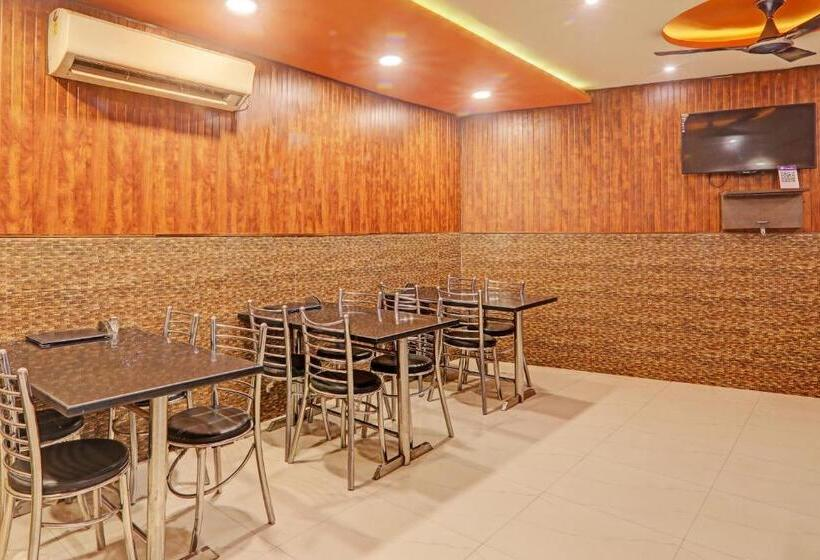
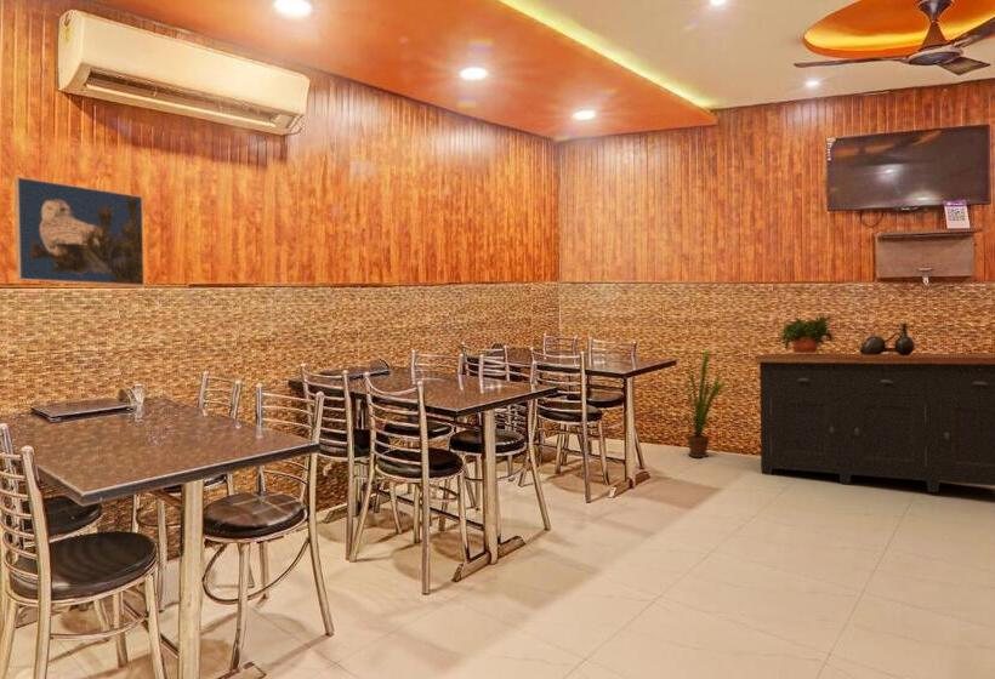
+ potted plant [778,314,835,355]
+ decorative vase [858,323,916,355]
+ house plant [673,349,727,458]
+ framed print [13,176,146,287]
+ sideboard [754,353,995,493]
